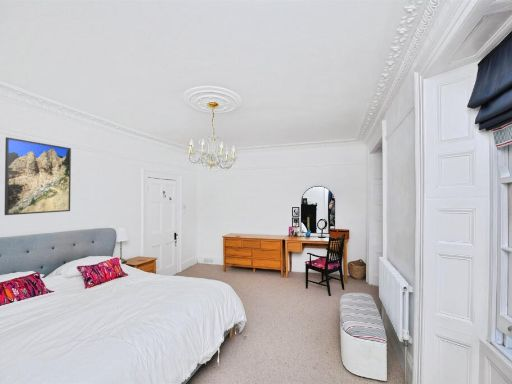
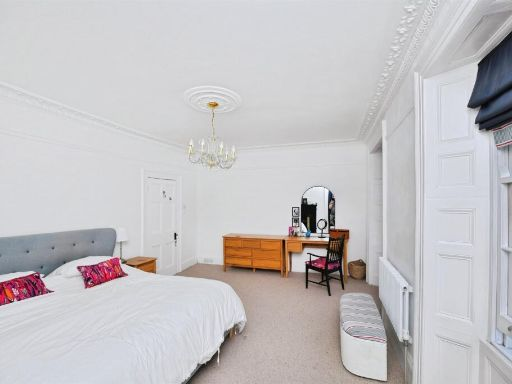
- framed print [4,136,72,216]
